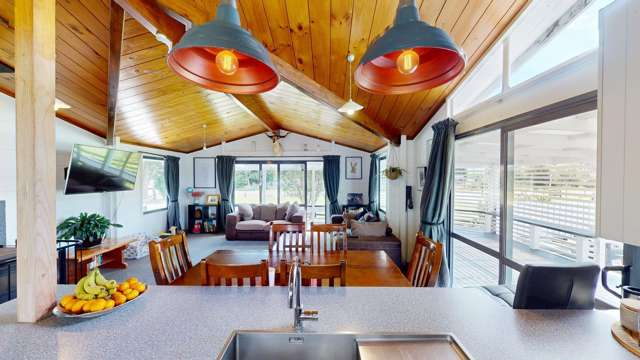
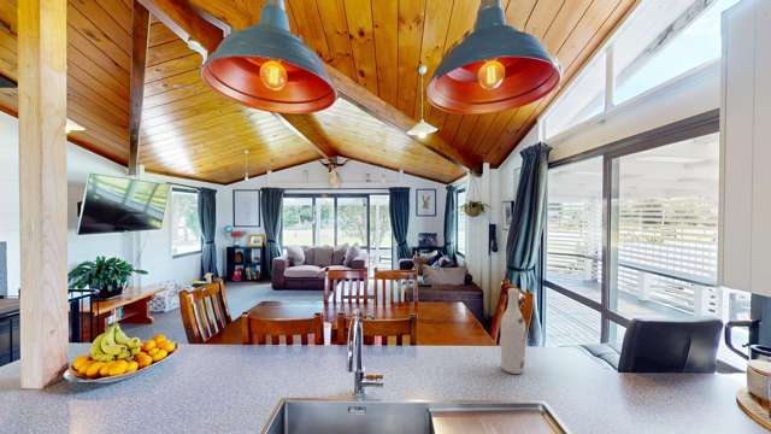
+ wine bottle [500,287,526,375]
